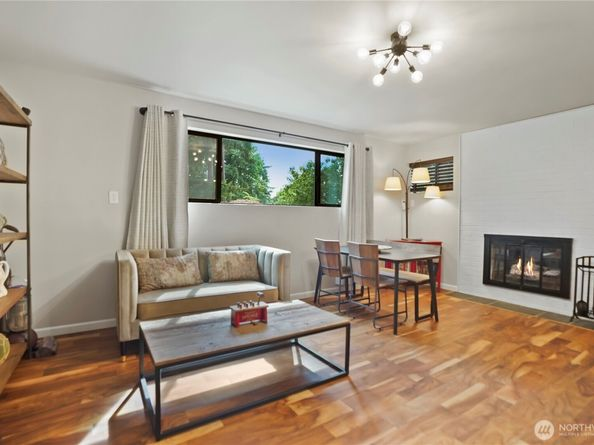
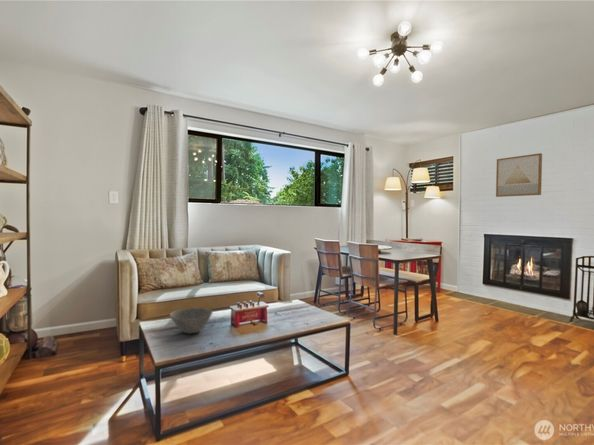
+ bowl [169,307,214,334]
+ wall art [495,152,543,198]
